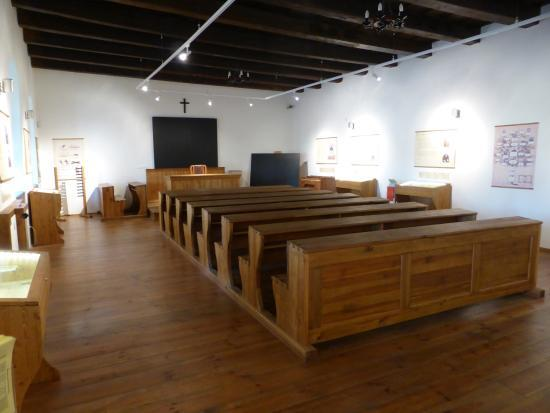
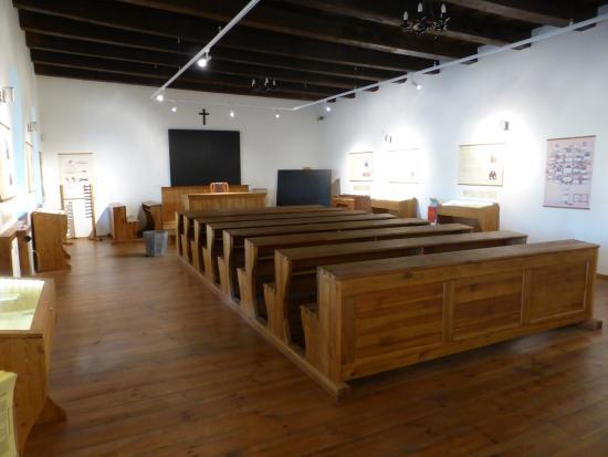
+ waste bin [141,229,169,258]
